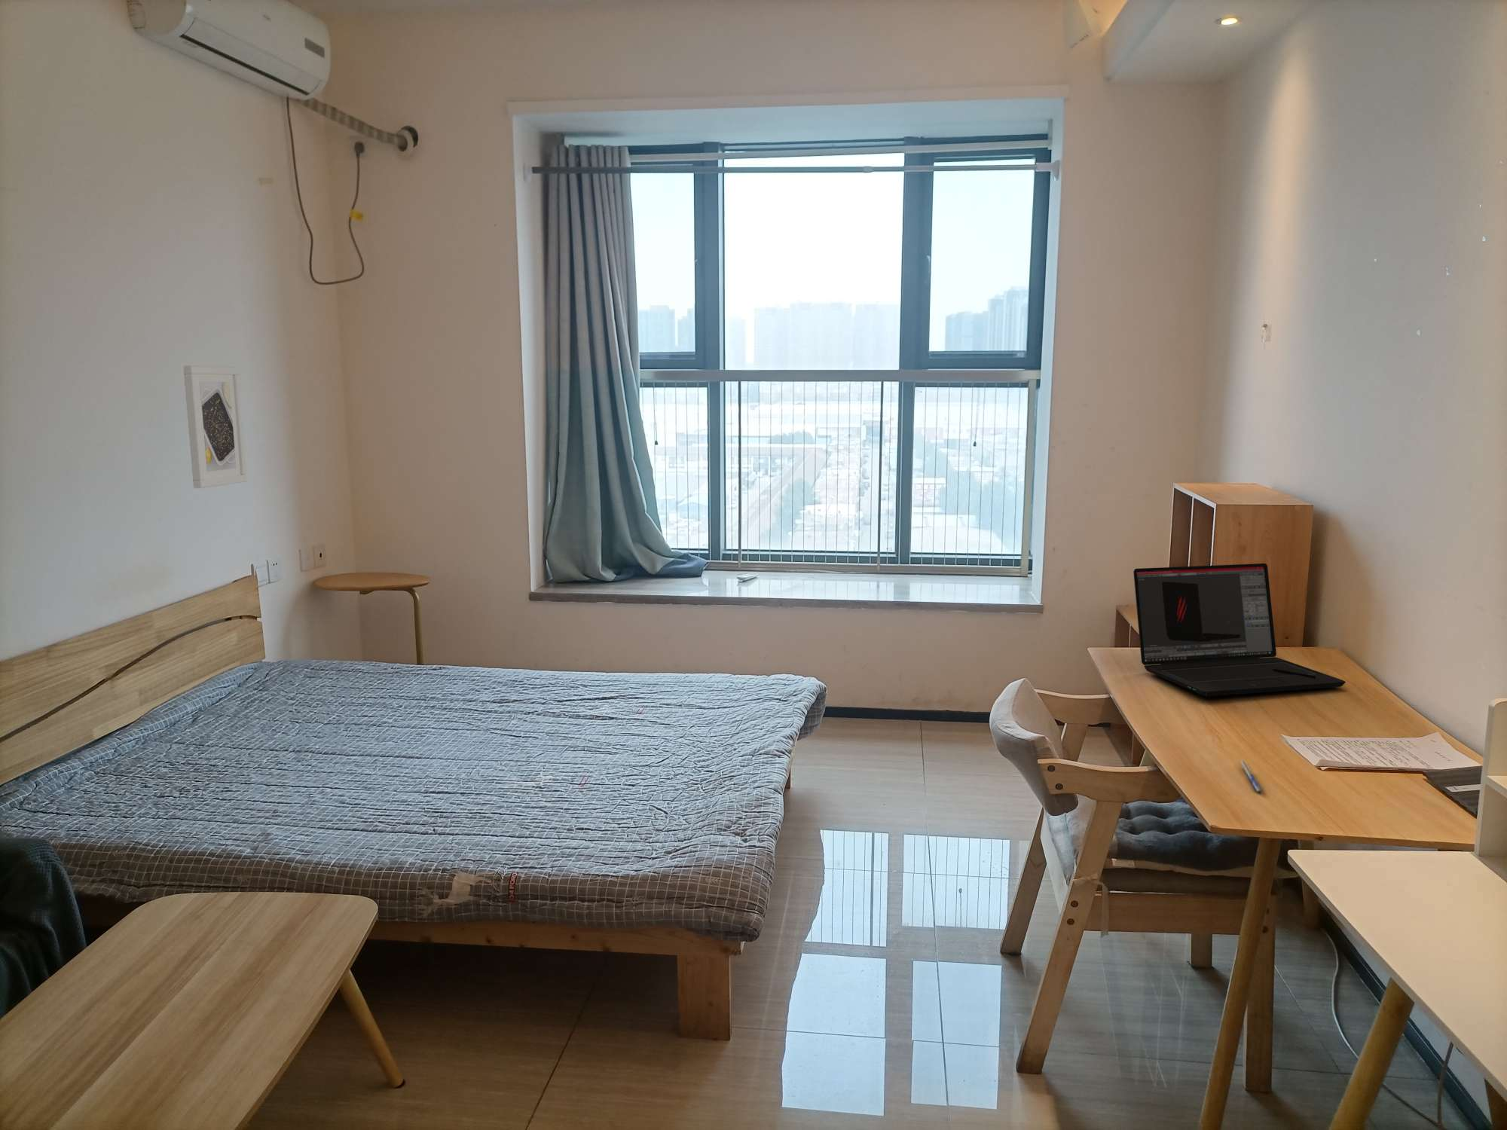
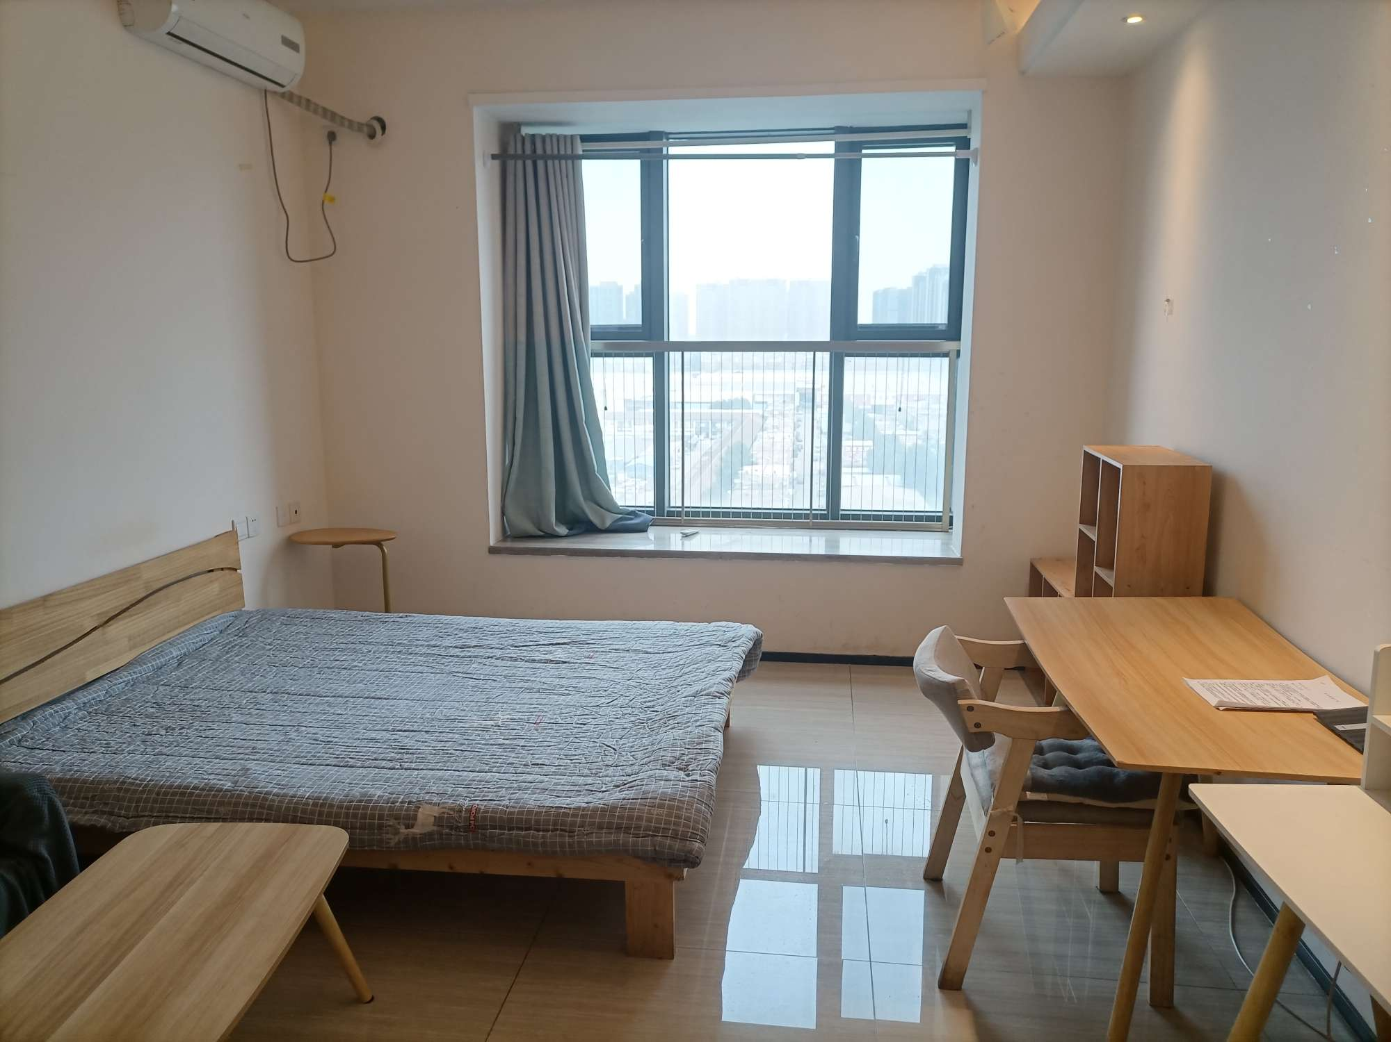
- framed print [183,364,248,489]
- laptop [1132,563,1347,697]
- pen [1238,760,1265,793]
